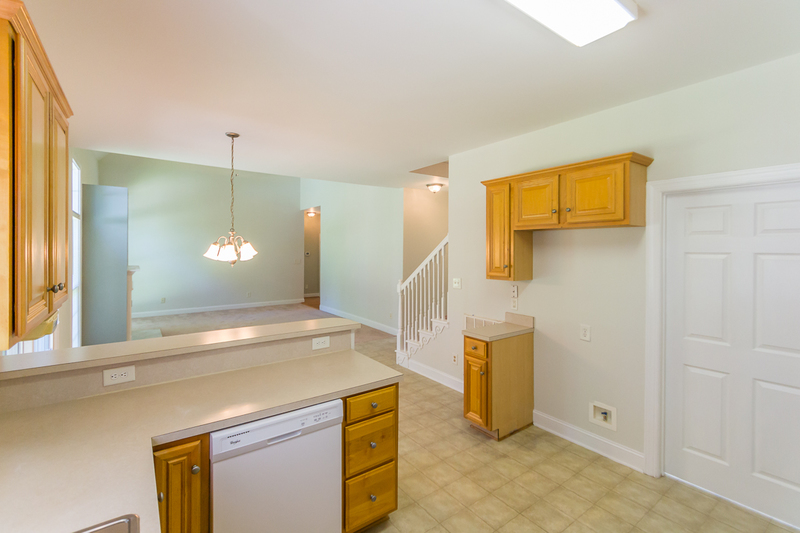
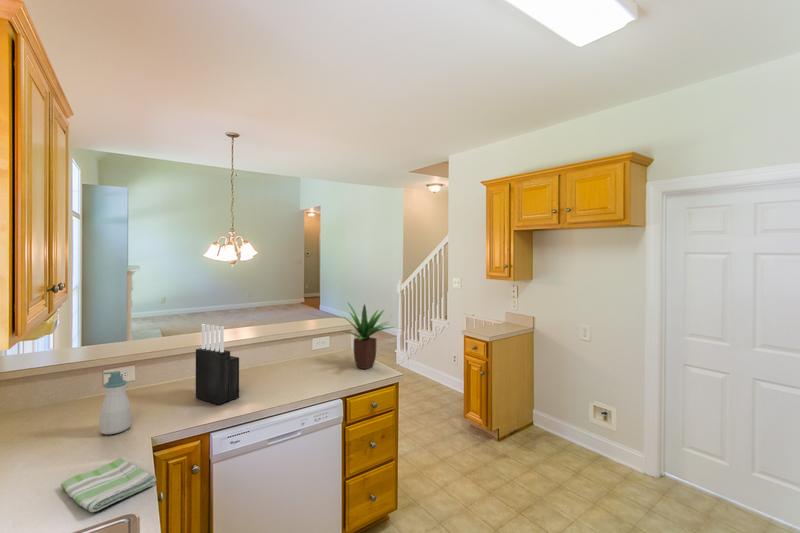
+ potted plant [342,301,396,370]
+ soap bottle [99,370,132,435]
+ dish towel [60,457,157,513]
+ knife block [195,323,240,405]
